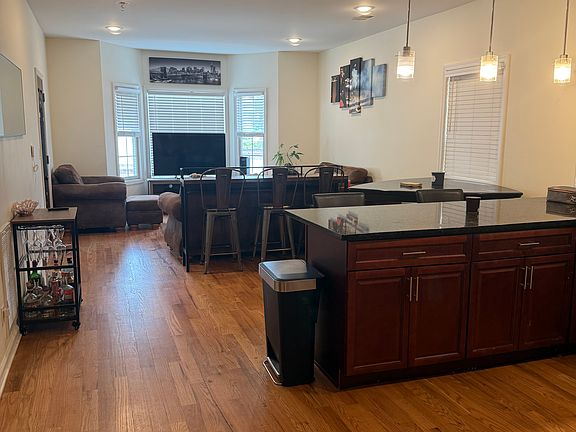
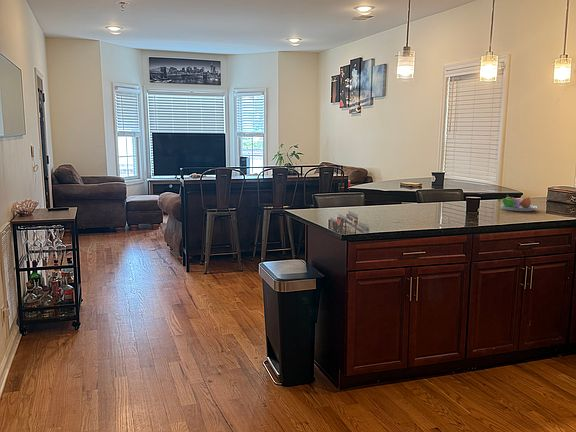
+ fruit bowl [497,194,538,212]
